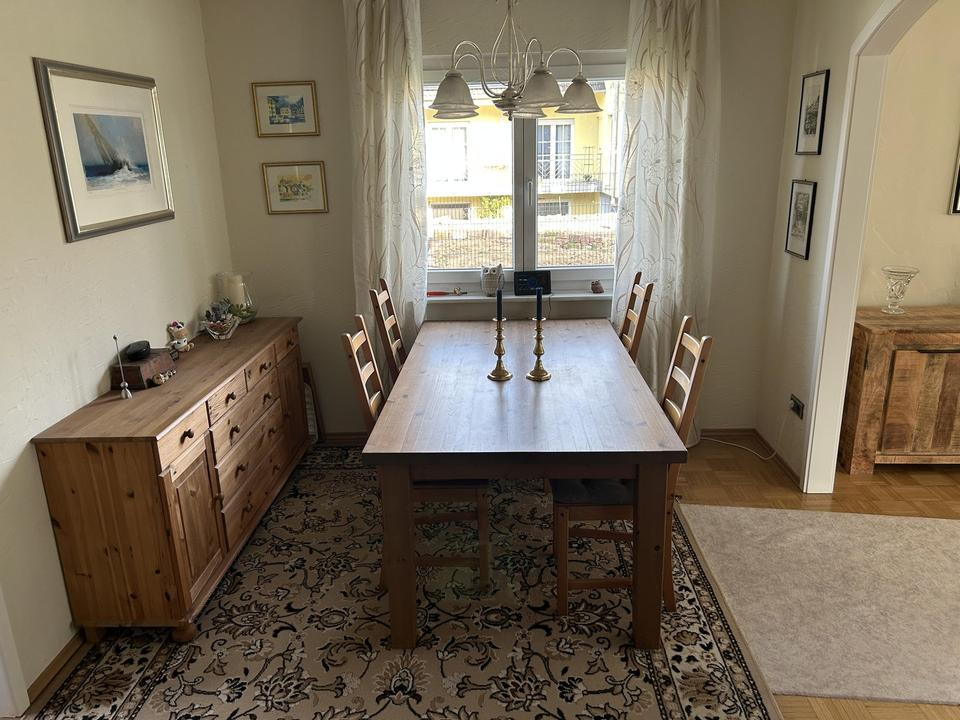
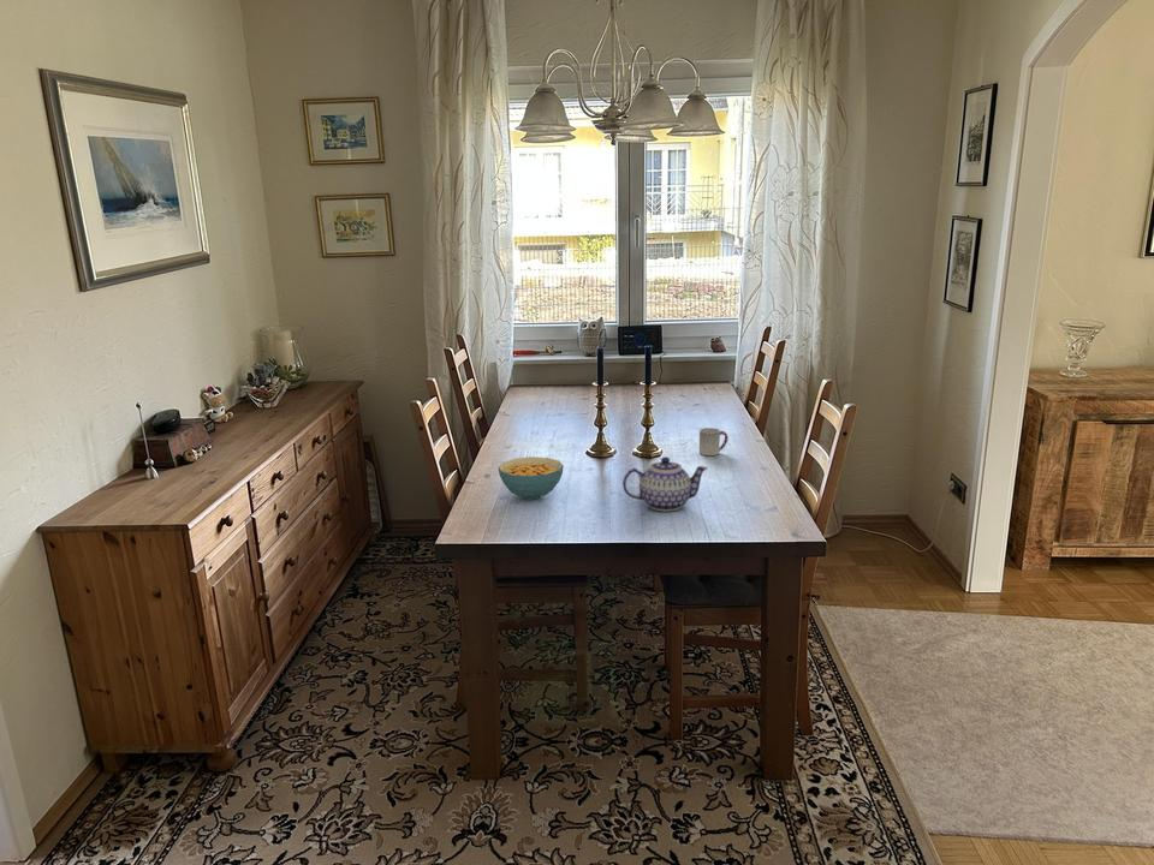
+ cup [698,426,730,457]
+ cereal bowl [496,455,565,501]
+ teapot [621,455,709,512]
